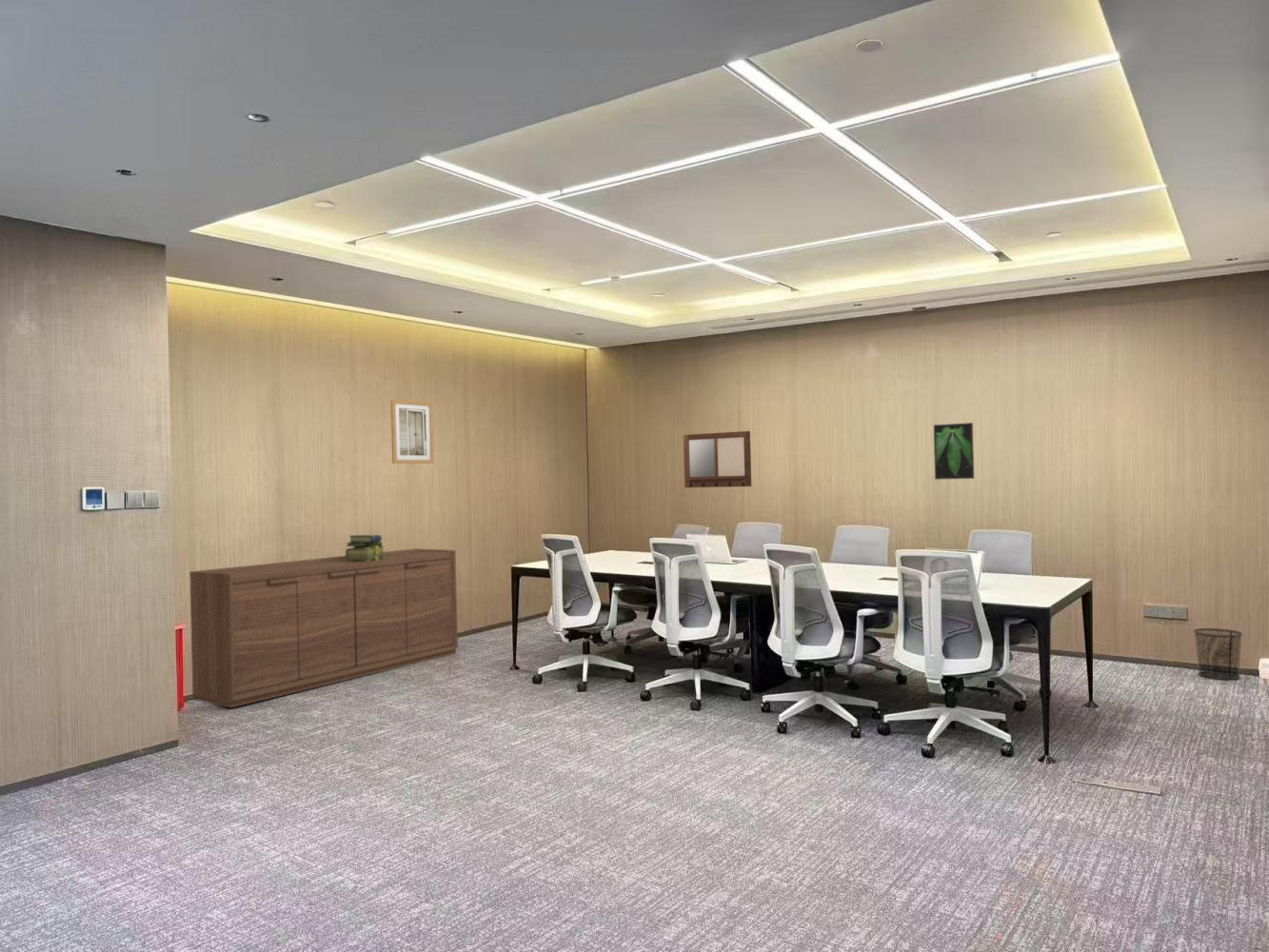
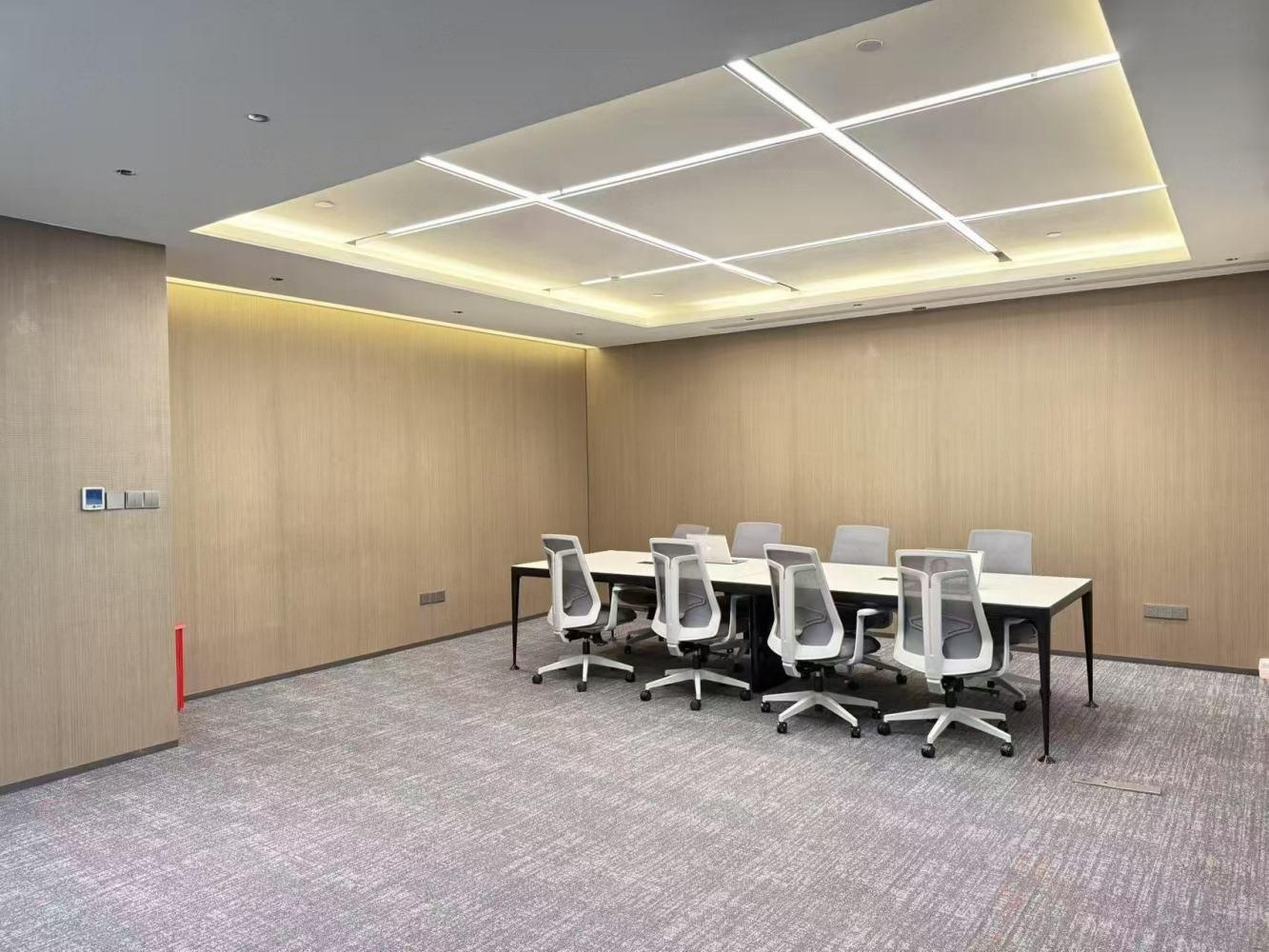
- stack of books [345,534,386,561]
- waste bin [1192,627,1244,681]
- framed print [933,422,975,481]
- wall art [389,399,435,465]
- writing board [683,430,752,488]
- sideboard [188,547,459,708]
